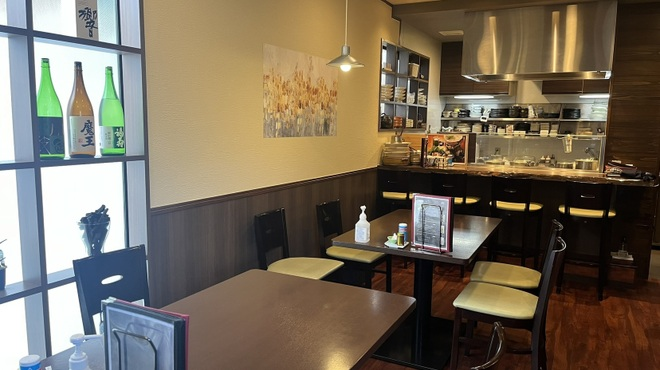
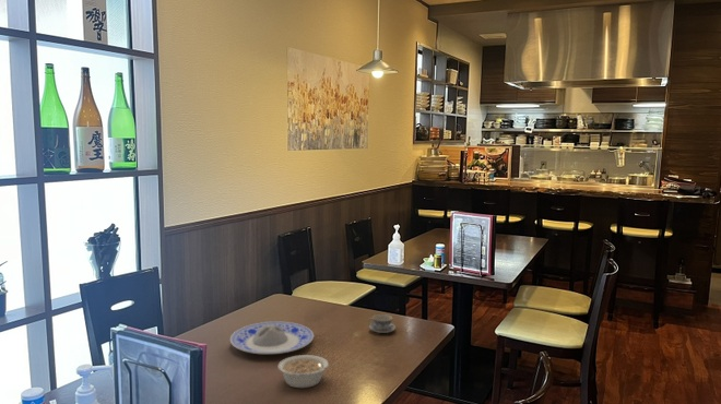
+ plate [229,321,315,355]
+ chinaware [367,313,398,334]
+ legume [277,354,336,389]
